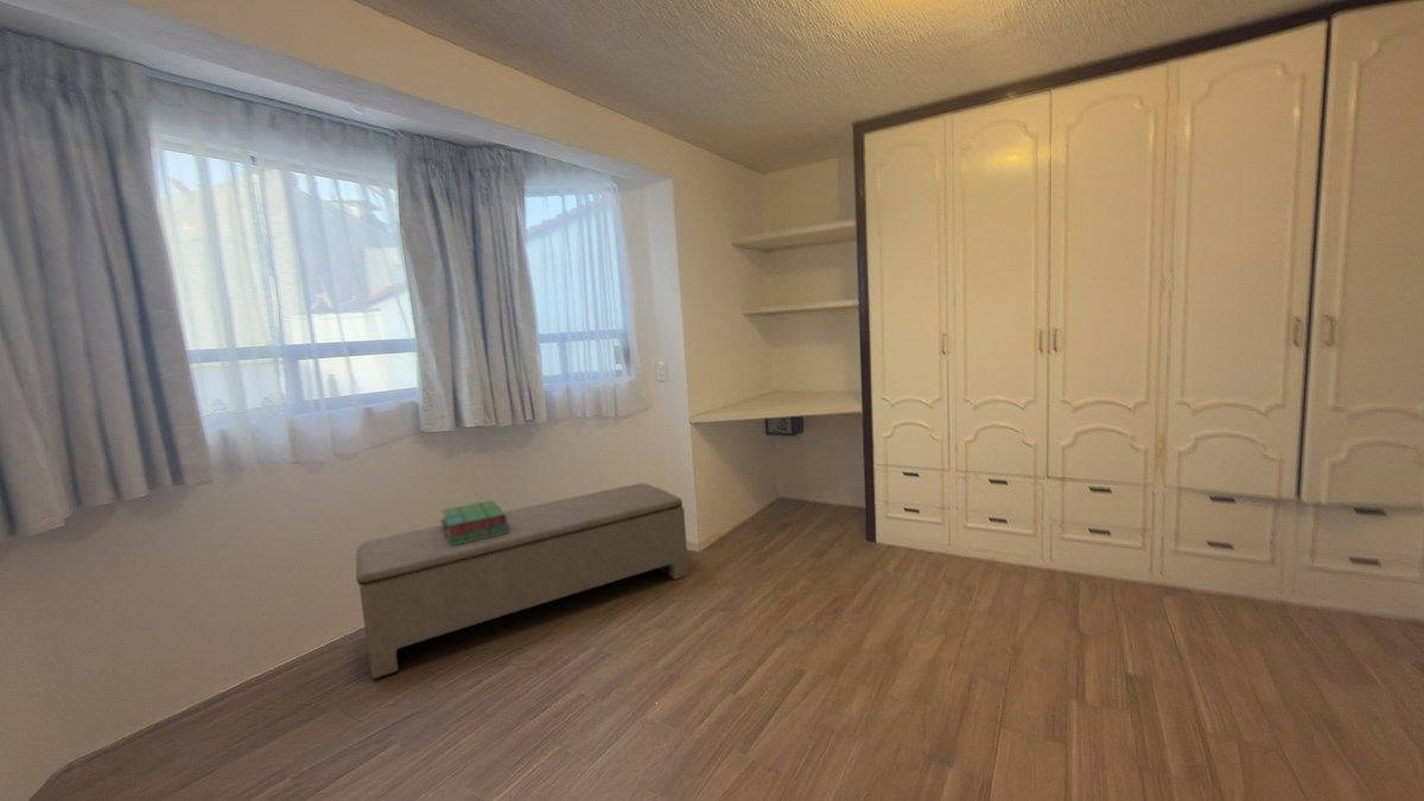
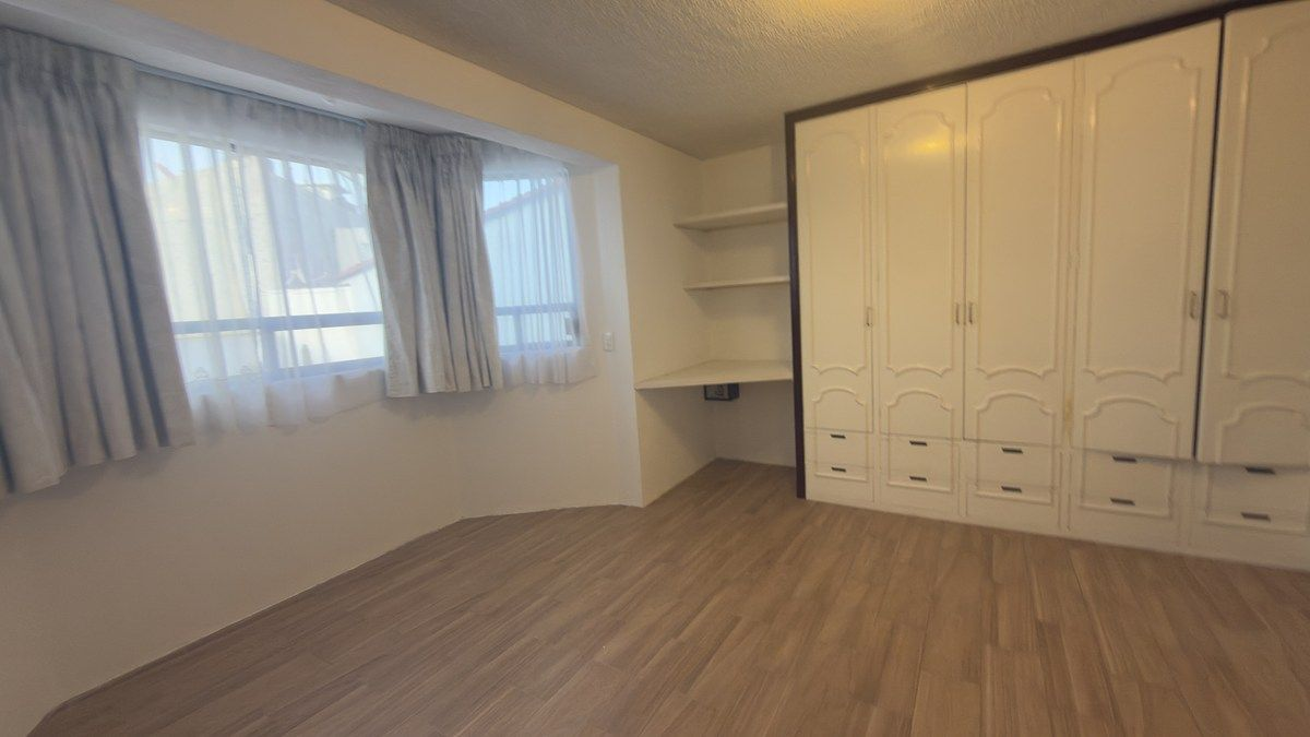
- bench [355,482,689,680]
- stack of books [439,500,510,546]
